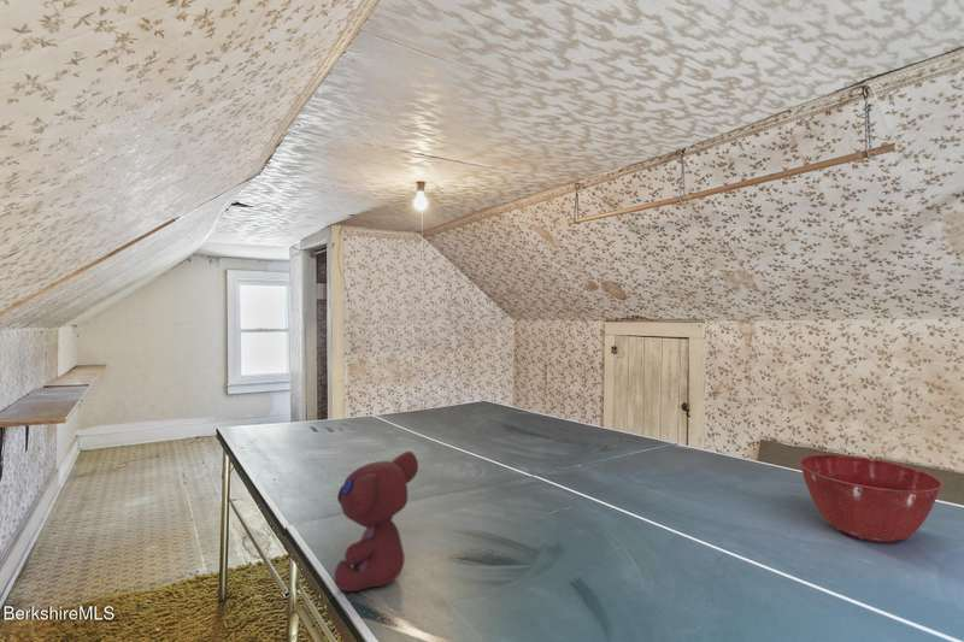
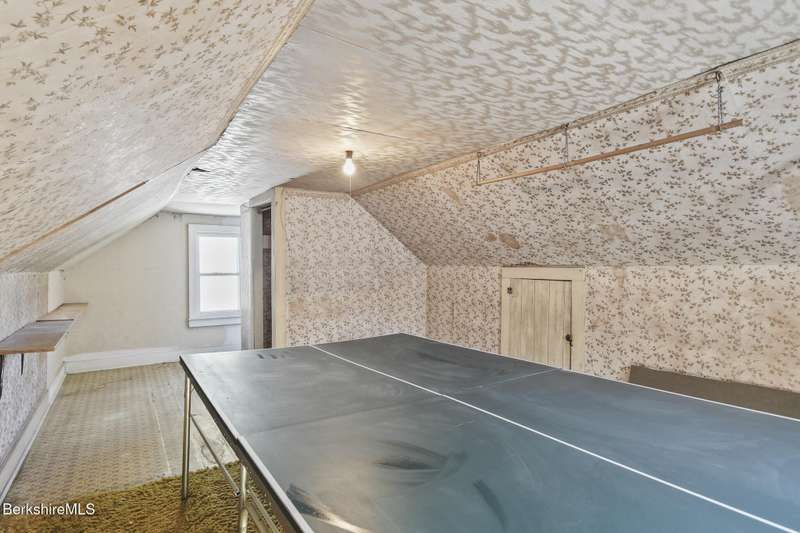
- mixing bowl [798,454,944,543]
- teddy bear [334,450,419,593]
